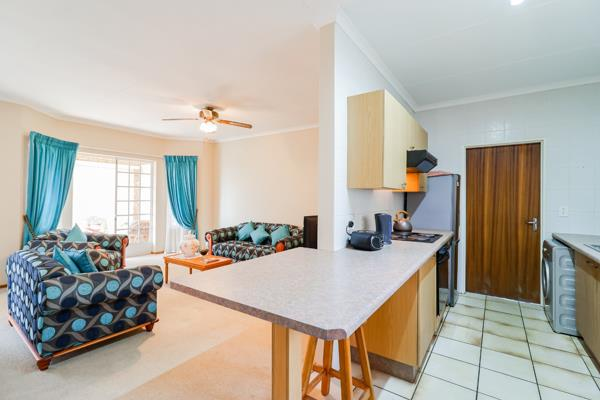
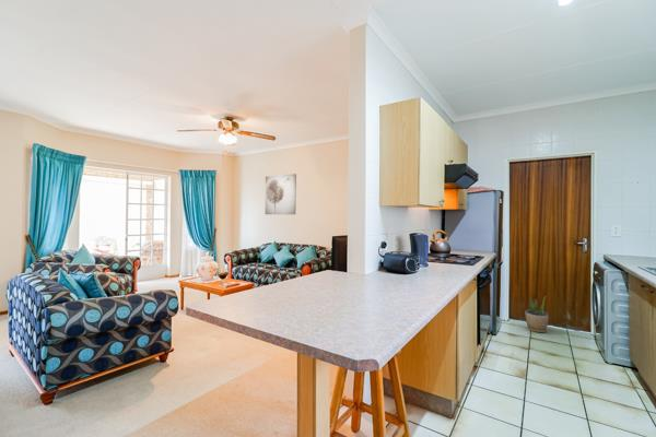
+ wall art [265,173,297,215]
+ potted plant [524,296,550,333]
